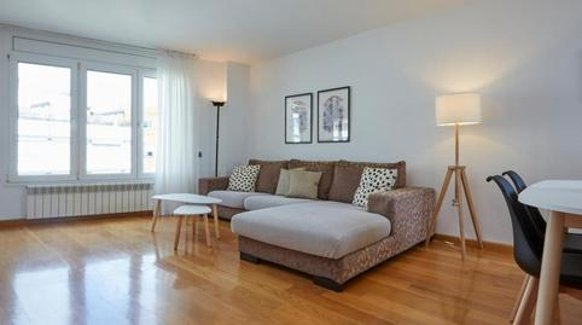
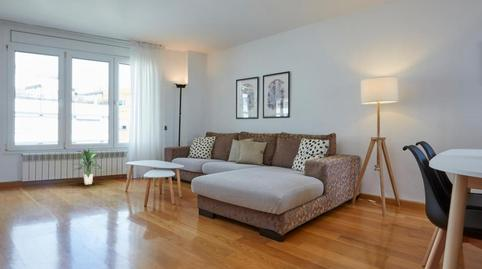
+ indoor plant [71,146,102,185]
